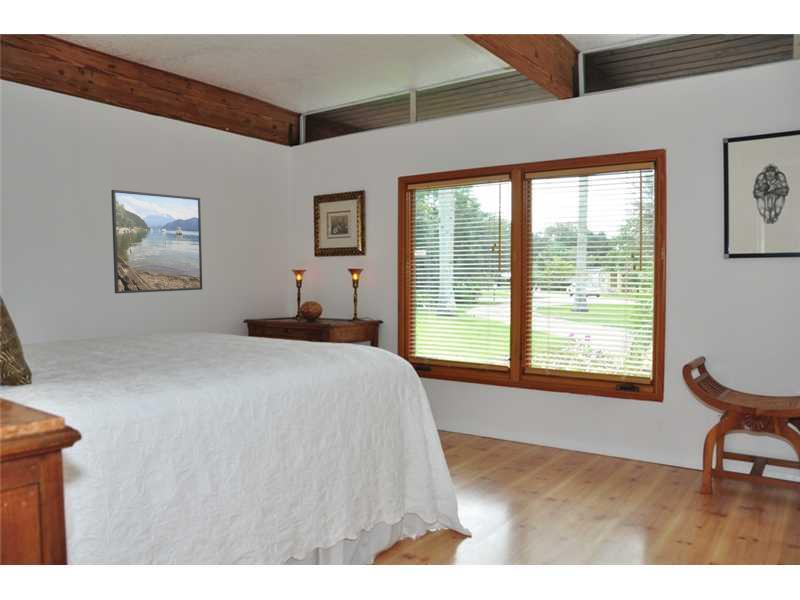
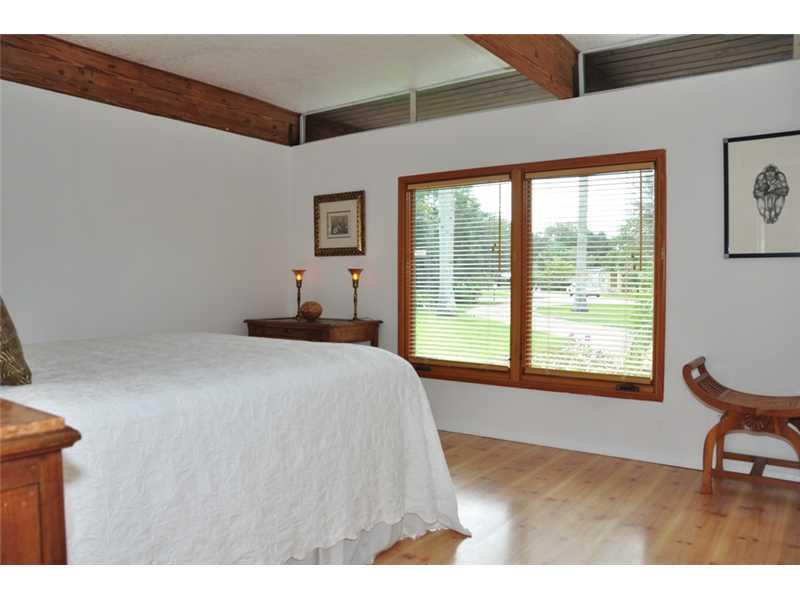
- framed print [110,189,203,294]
